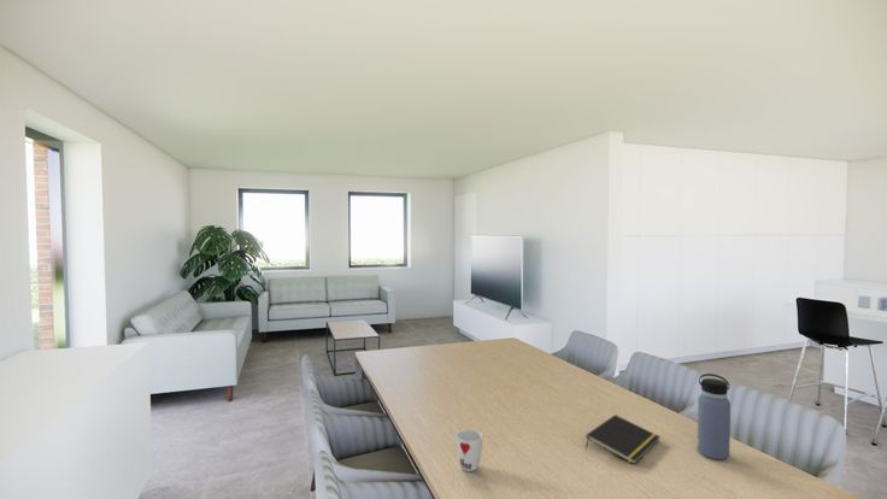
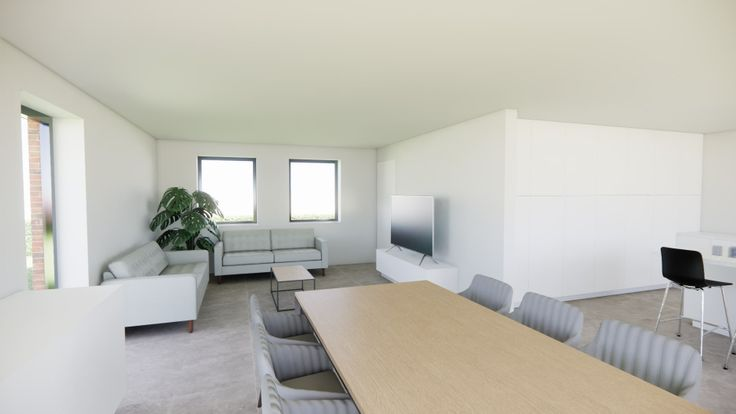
- cup [456,428,483,472]
- notepad [585,413,662,465]
- water bottle [697,372,732,460]
